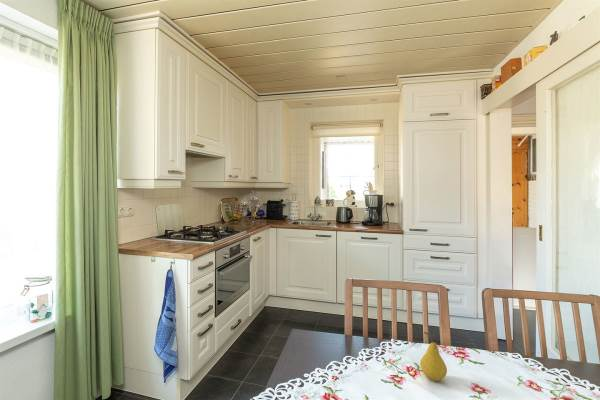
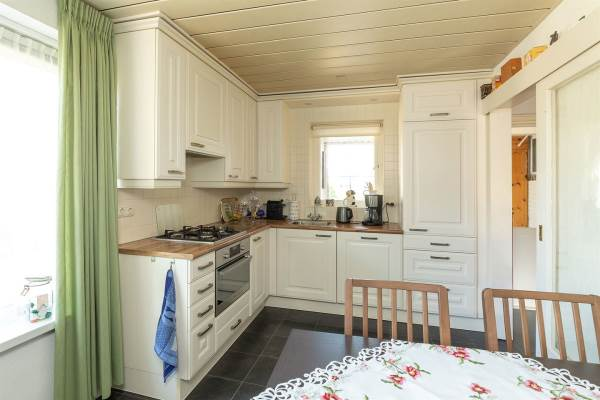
- fruit [419,331,448,382]
